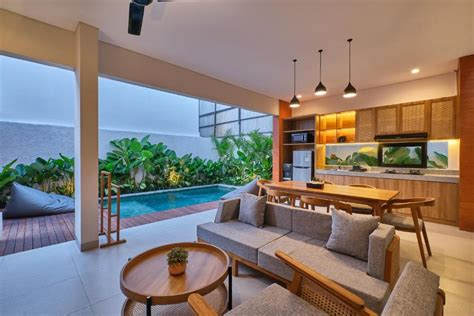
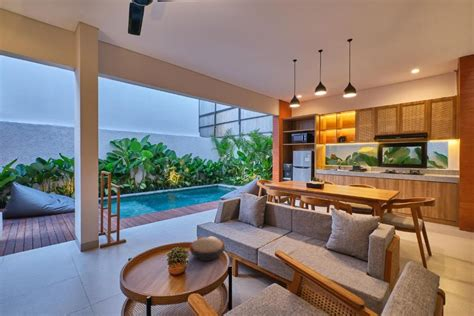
+ decorative bowl [189,235,226,262]
